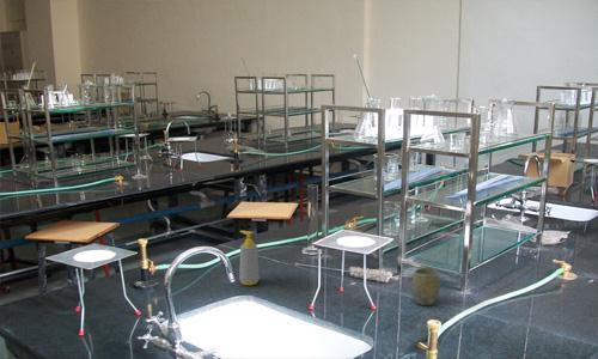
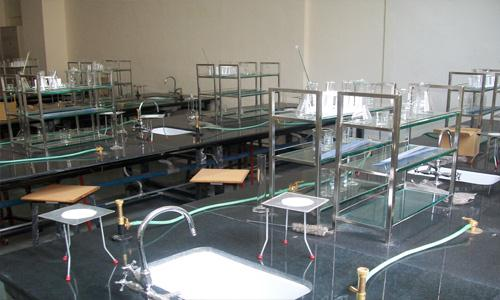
- cup [411,266,440,306]
- soap bottle [238,230,261,286]
